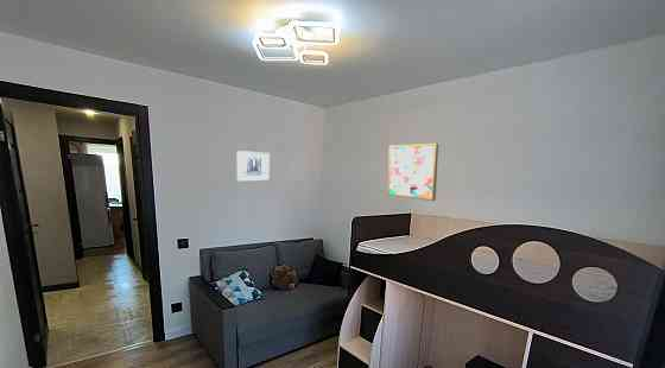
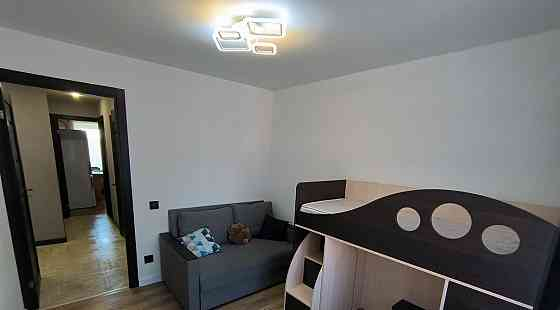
- wall art [235,150,272,183]
- wall art [386,142,439,202]
